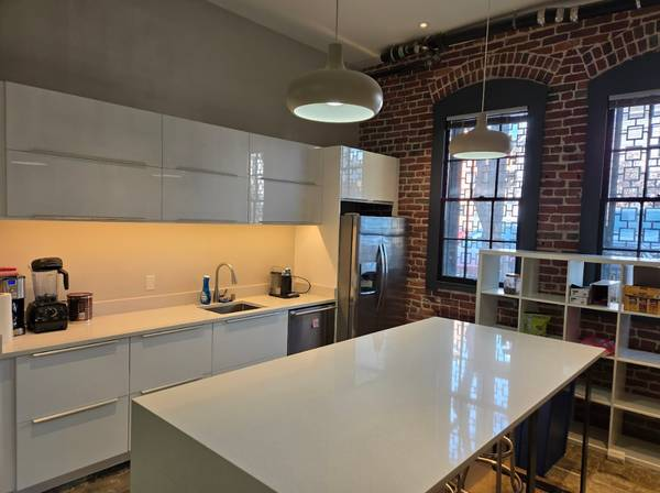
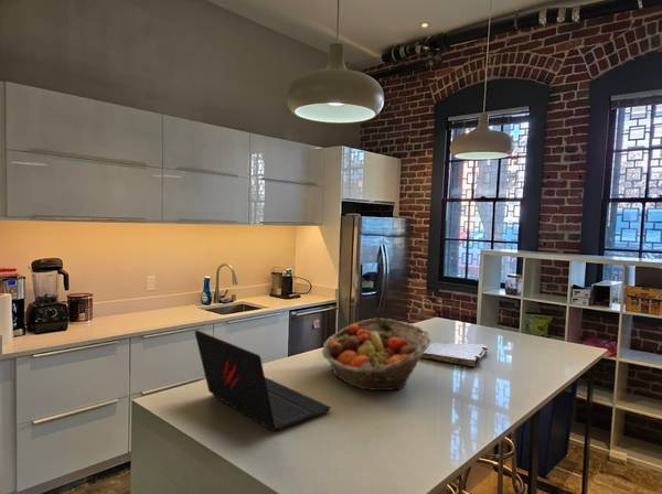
+ cutting board [420,343,489,367]
+ laptop [194,329,332,432]
+ fruit basket [321,318,433,391]
